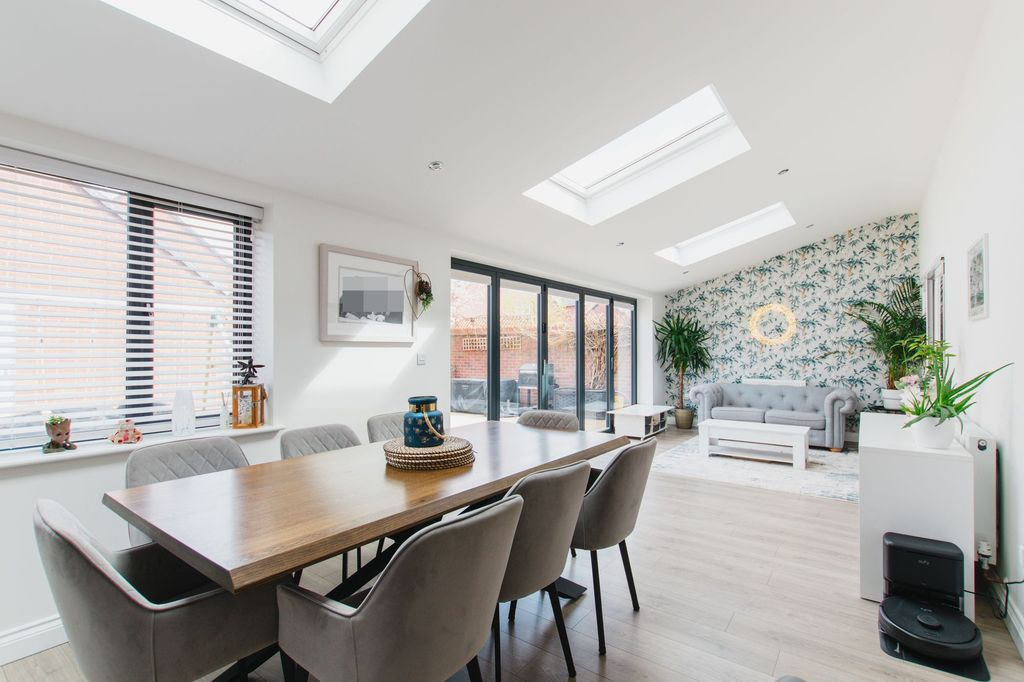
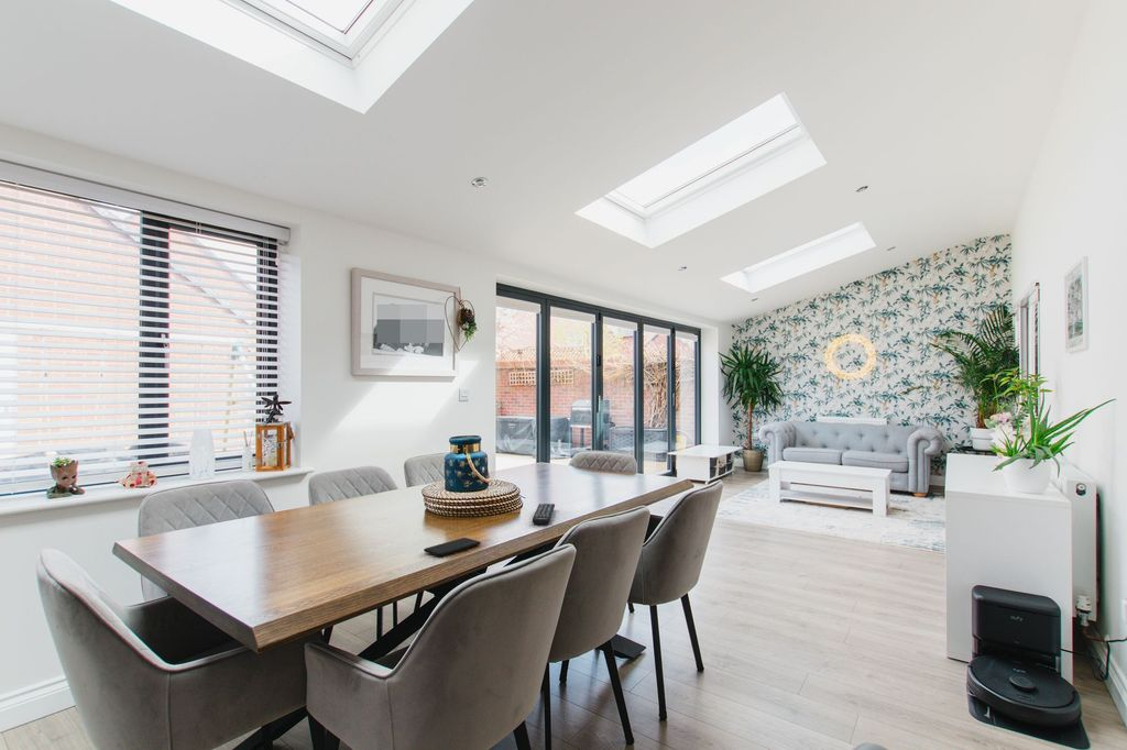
+ smartphone [423,537,482,558]
+ remote control [532,503,556,527]
